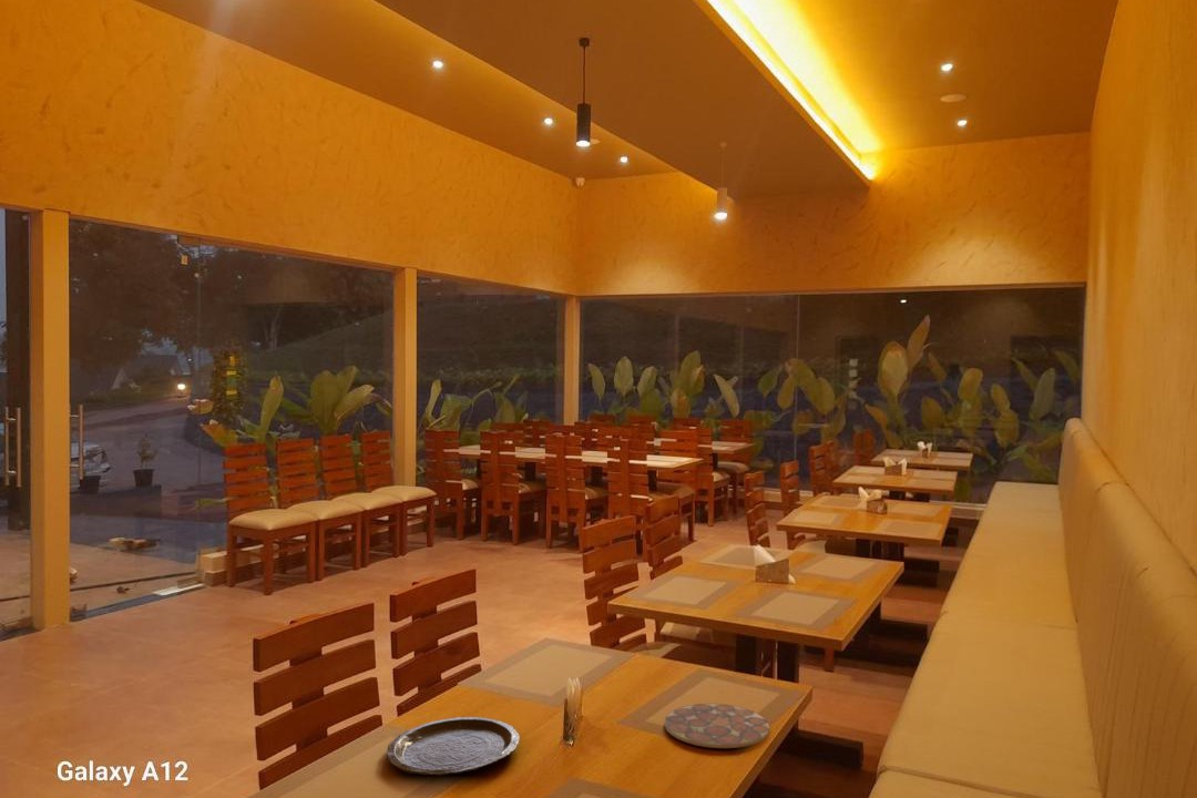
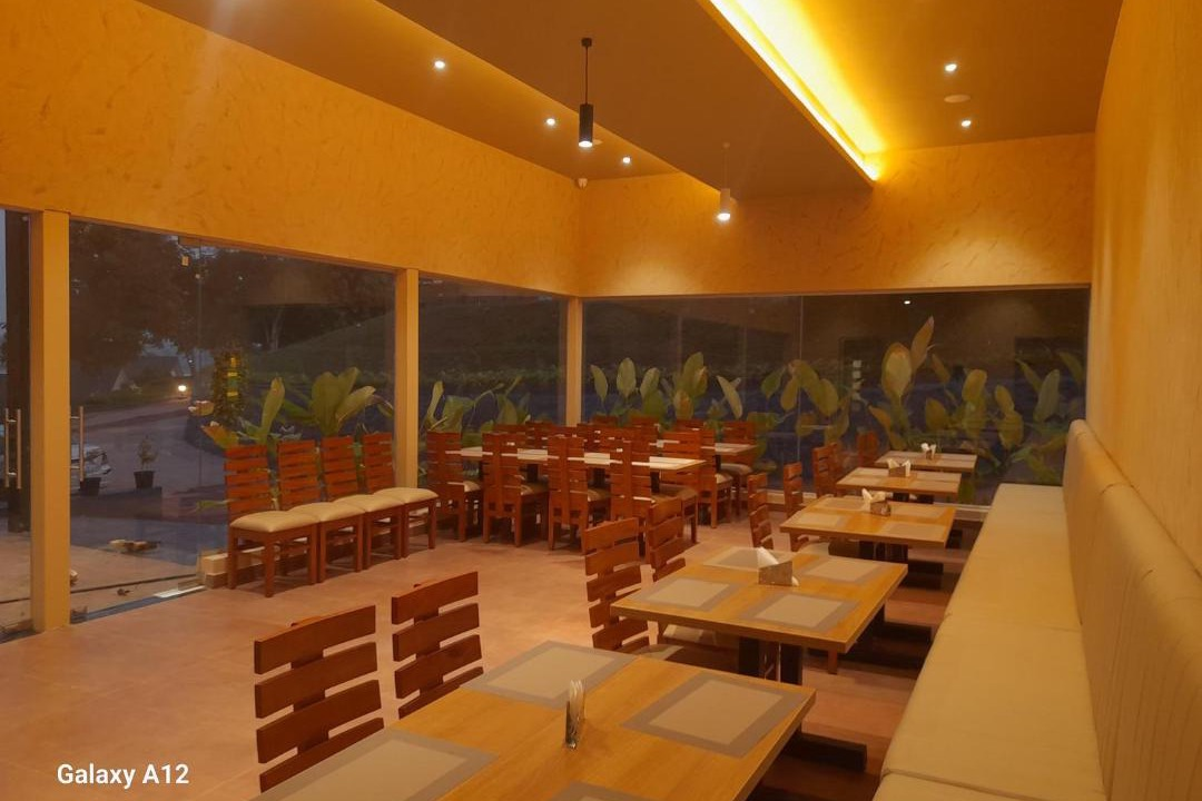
- plate [386,716,521,777]
- plate [664,703,770,749]
